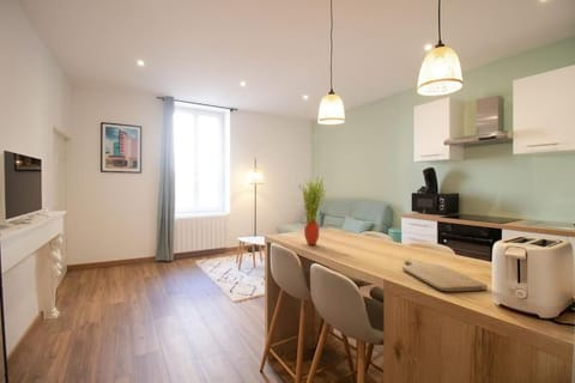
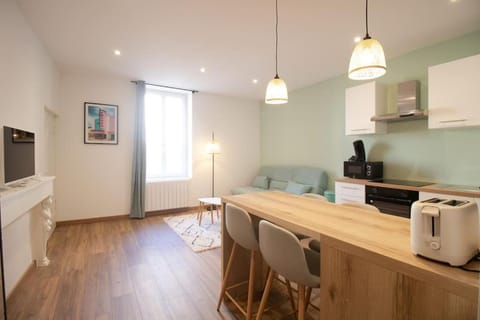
- chopping board [401,257,489,292]
- potted plant [297,177,328,247]
